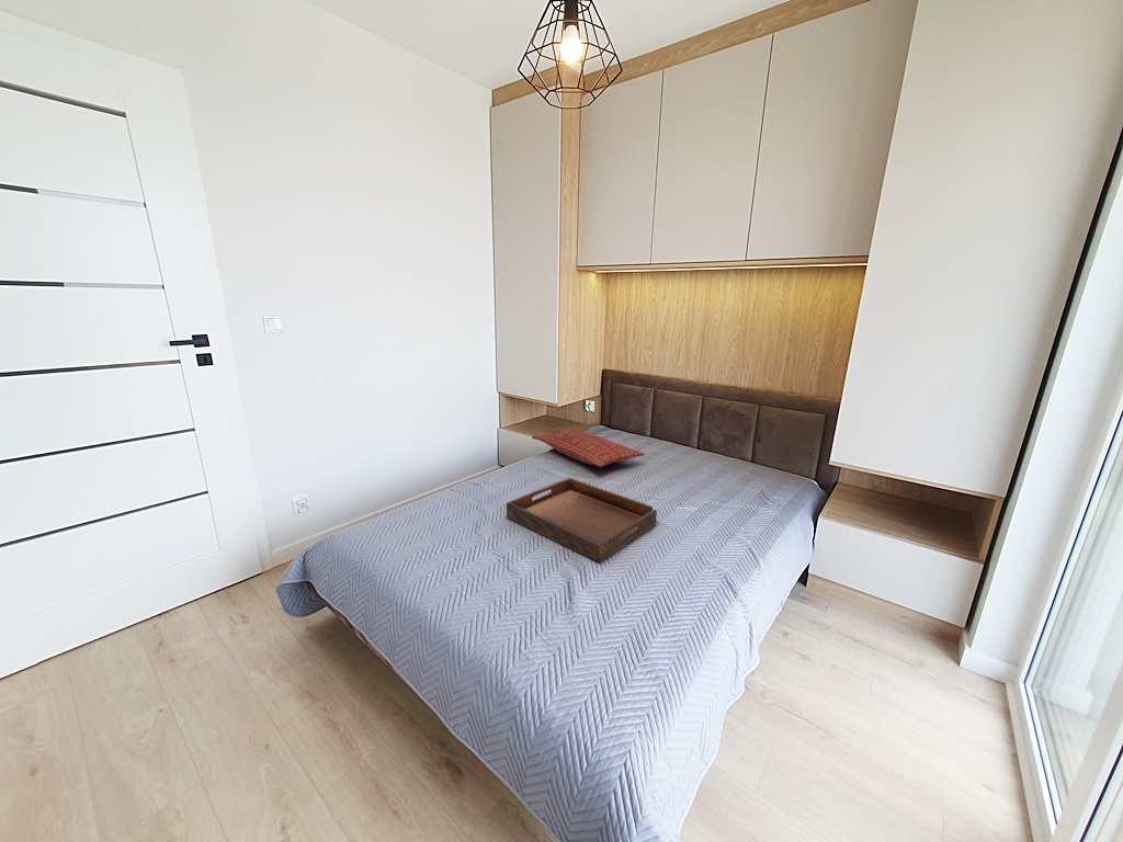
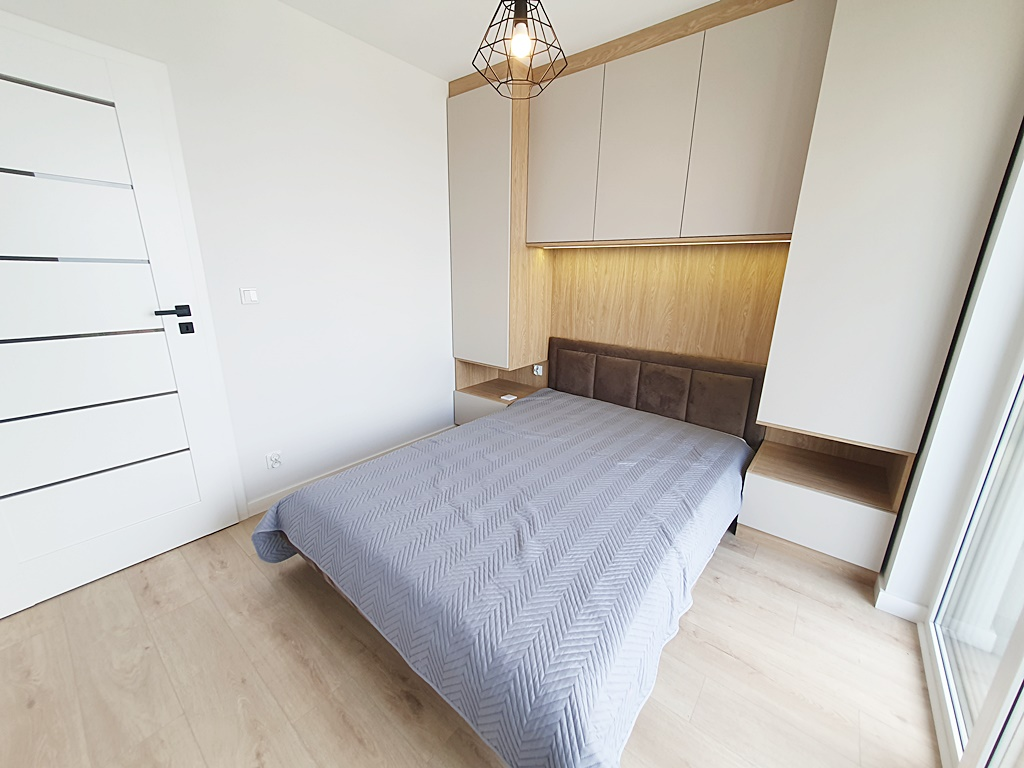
- pillow [531,428,646,468]
- serving tray [506,477,658,564]
